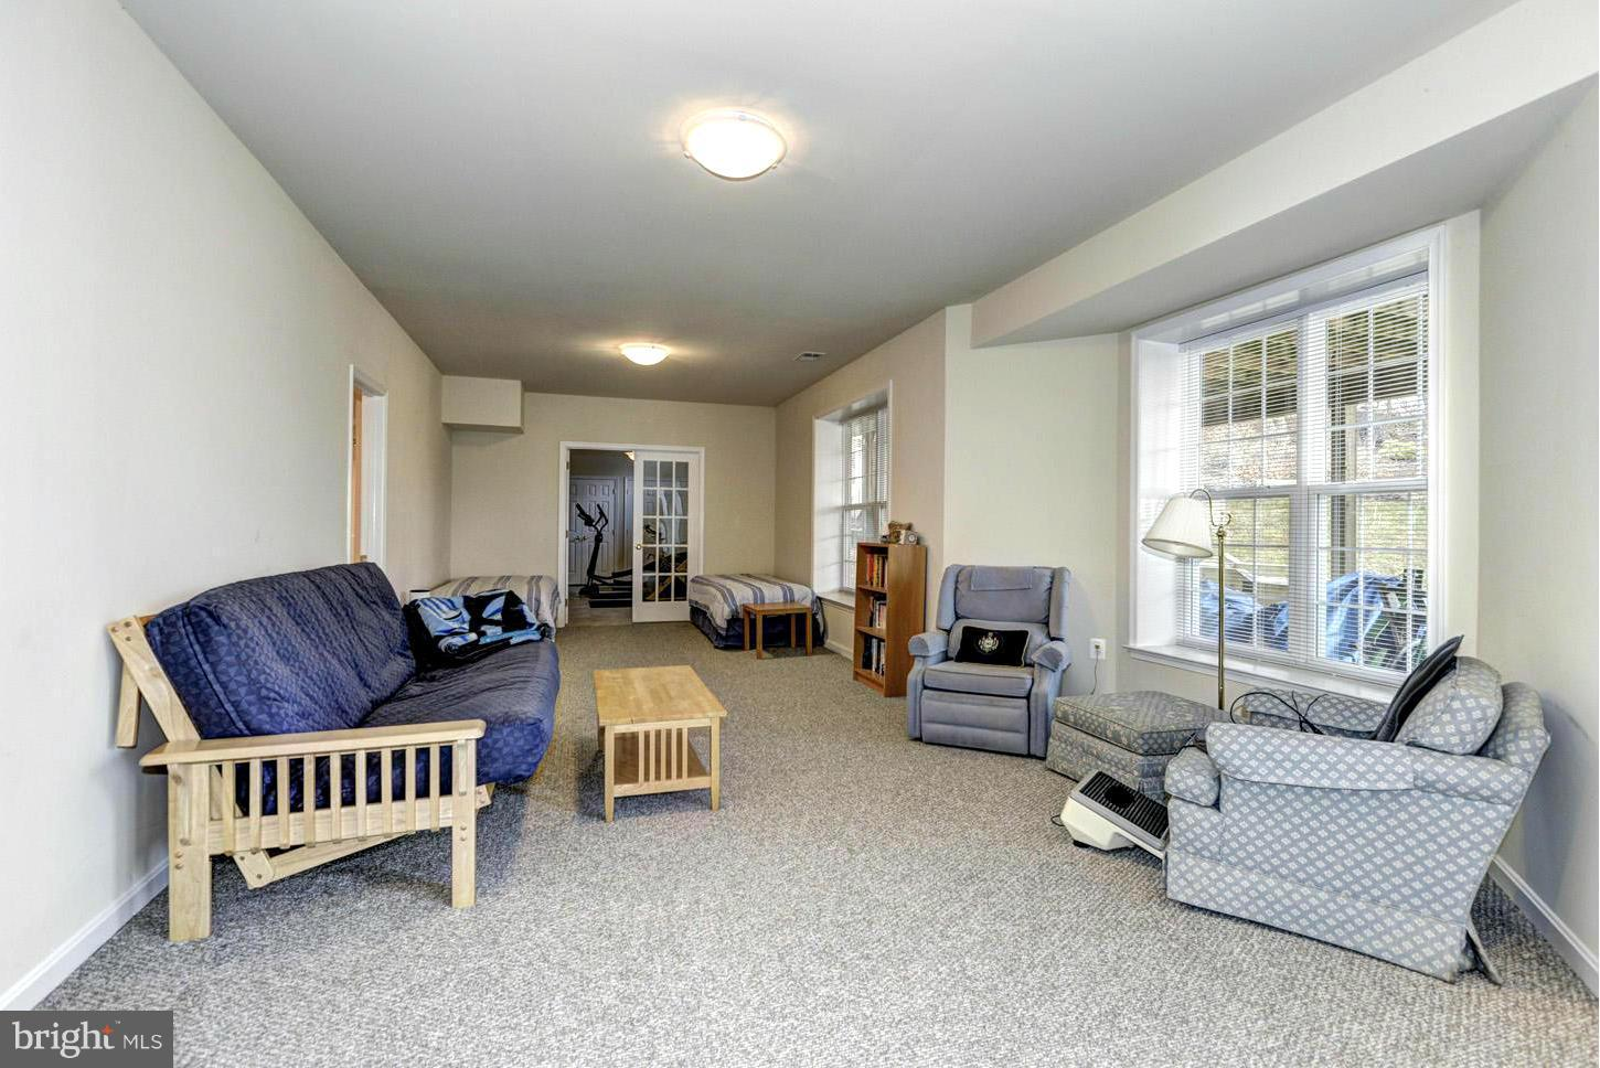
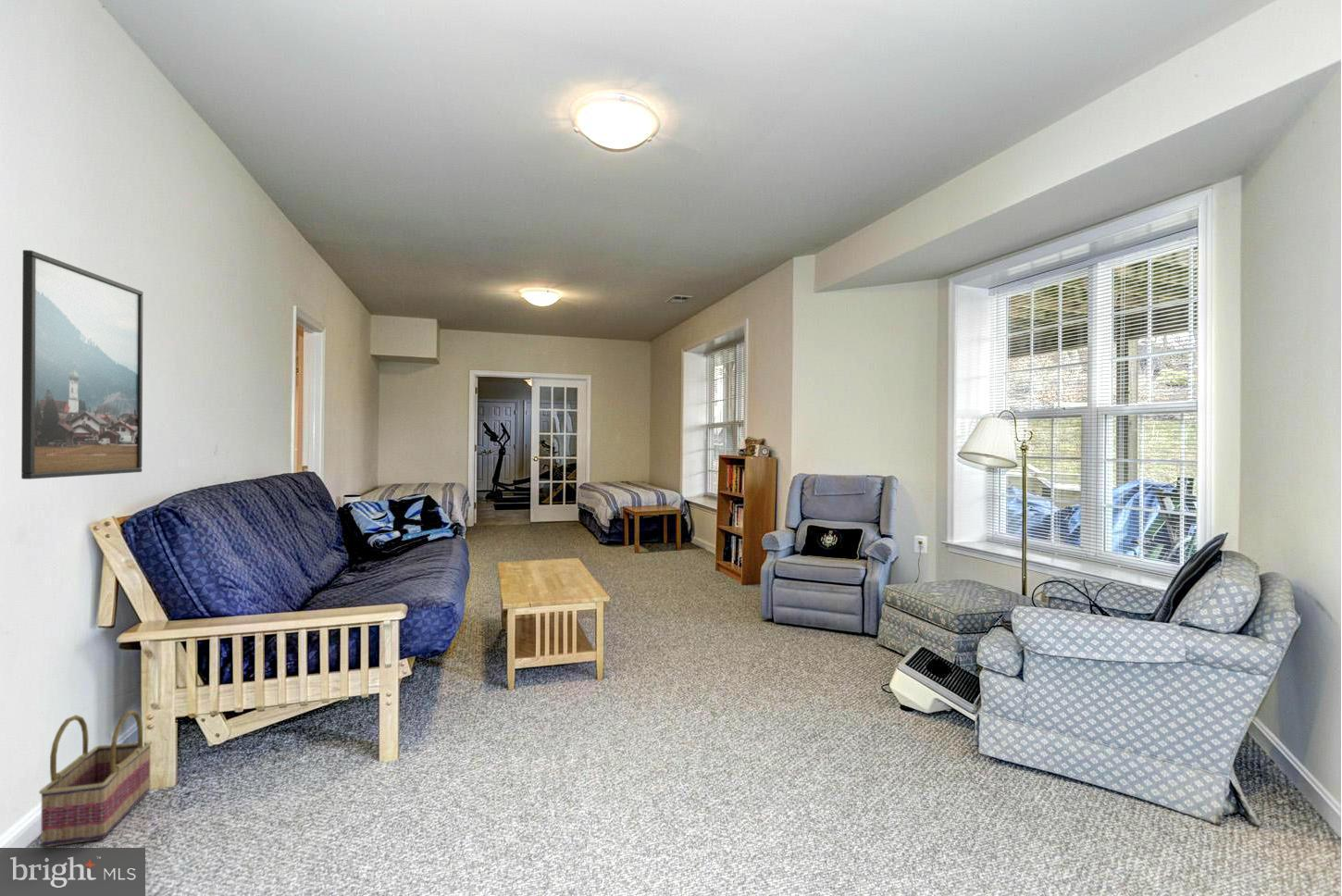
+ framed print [20,249,143,480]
+ basket [38,709,154,848]
